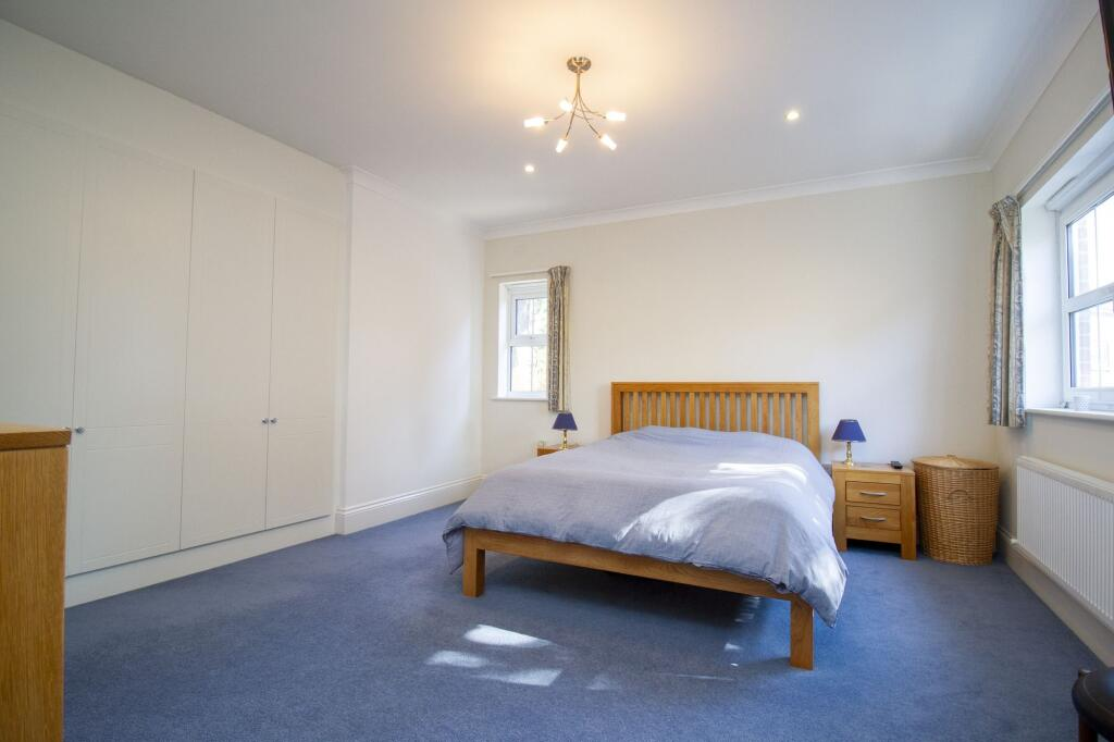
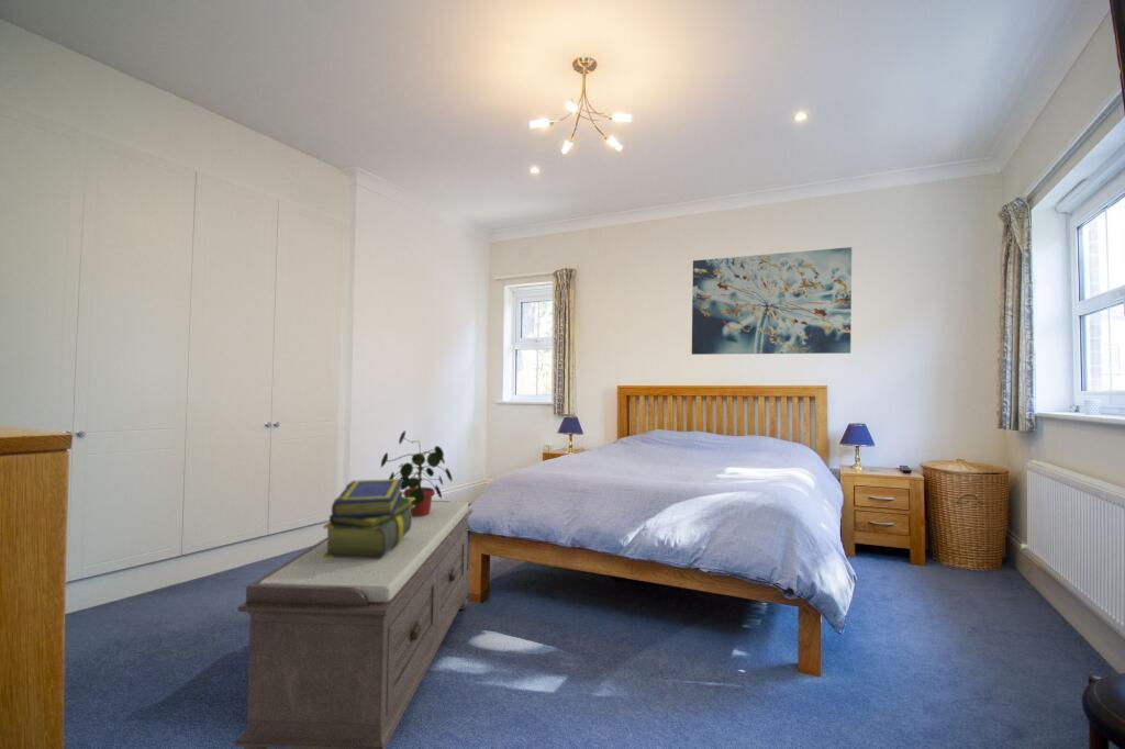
+ potted plant [380,429,454,516]
+ wall art [691,246,853,356]
+ bench [233,500,475,749]
+ stack of books [322,478,415,559]
